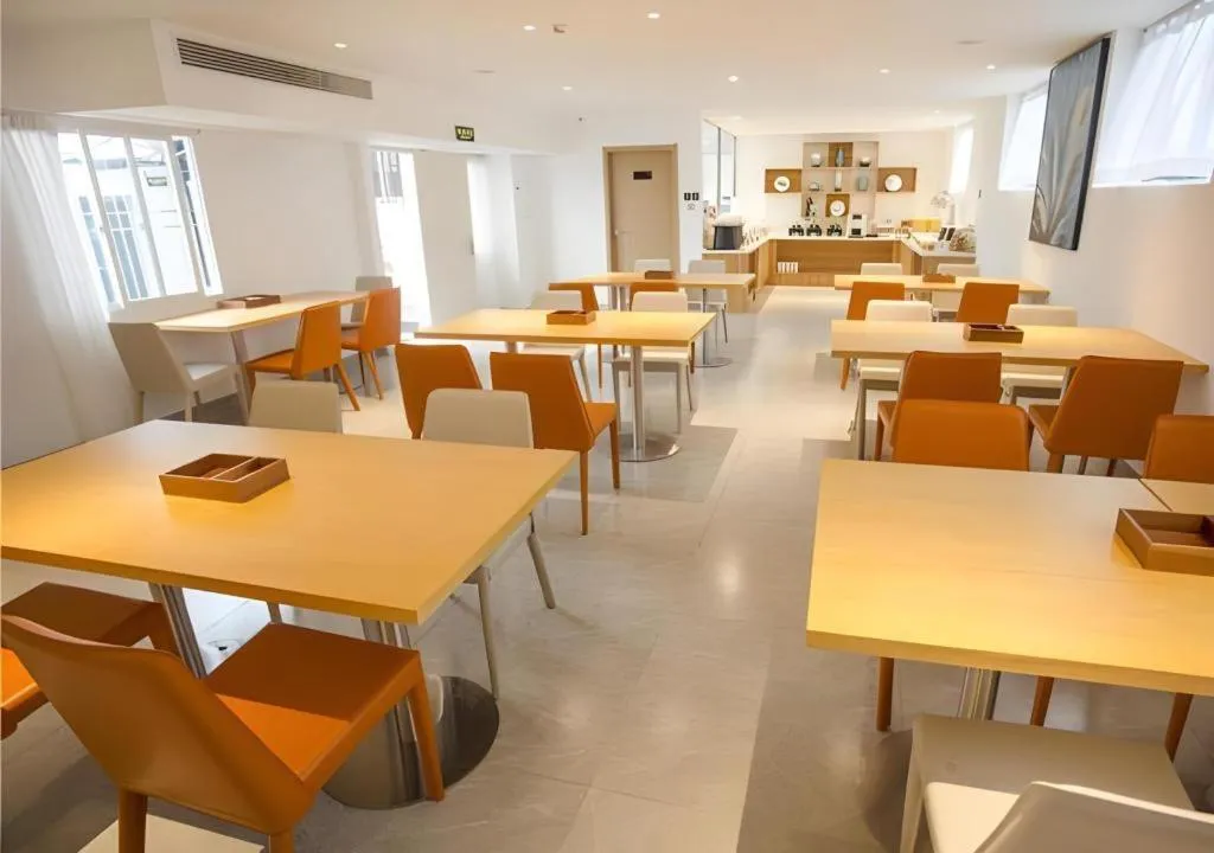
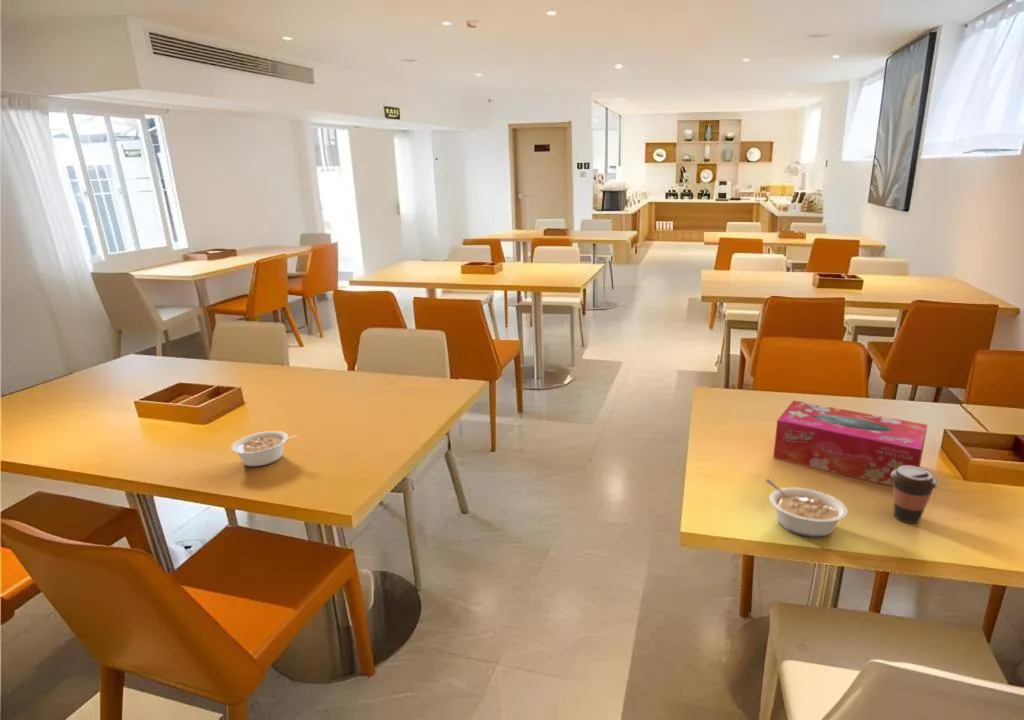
+ tissue box [772,399,929,487]
+ coffee cup [891,466,938,524]
+ legume [230,430,299,467]
+ legume [765,478,849,538]
